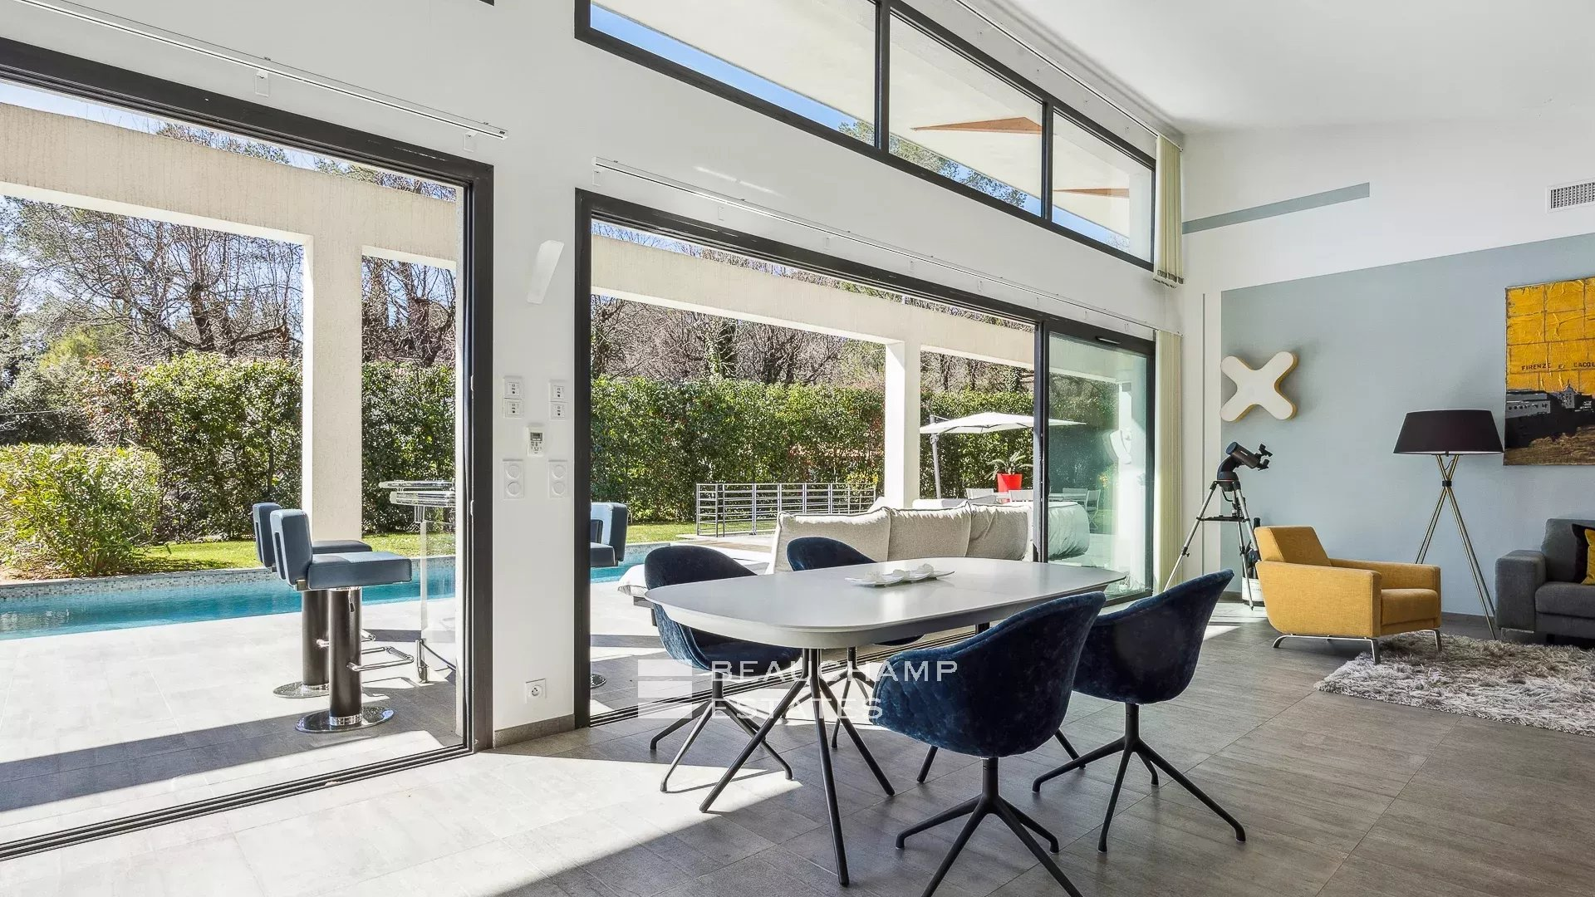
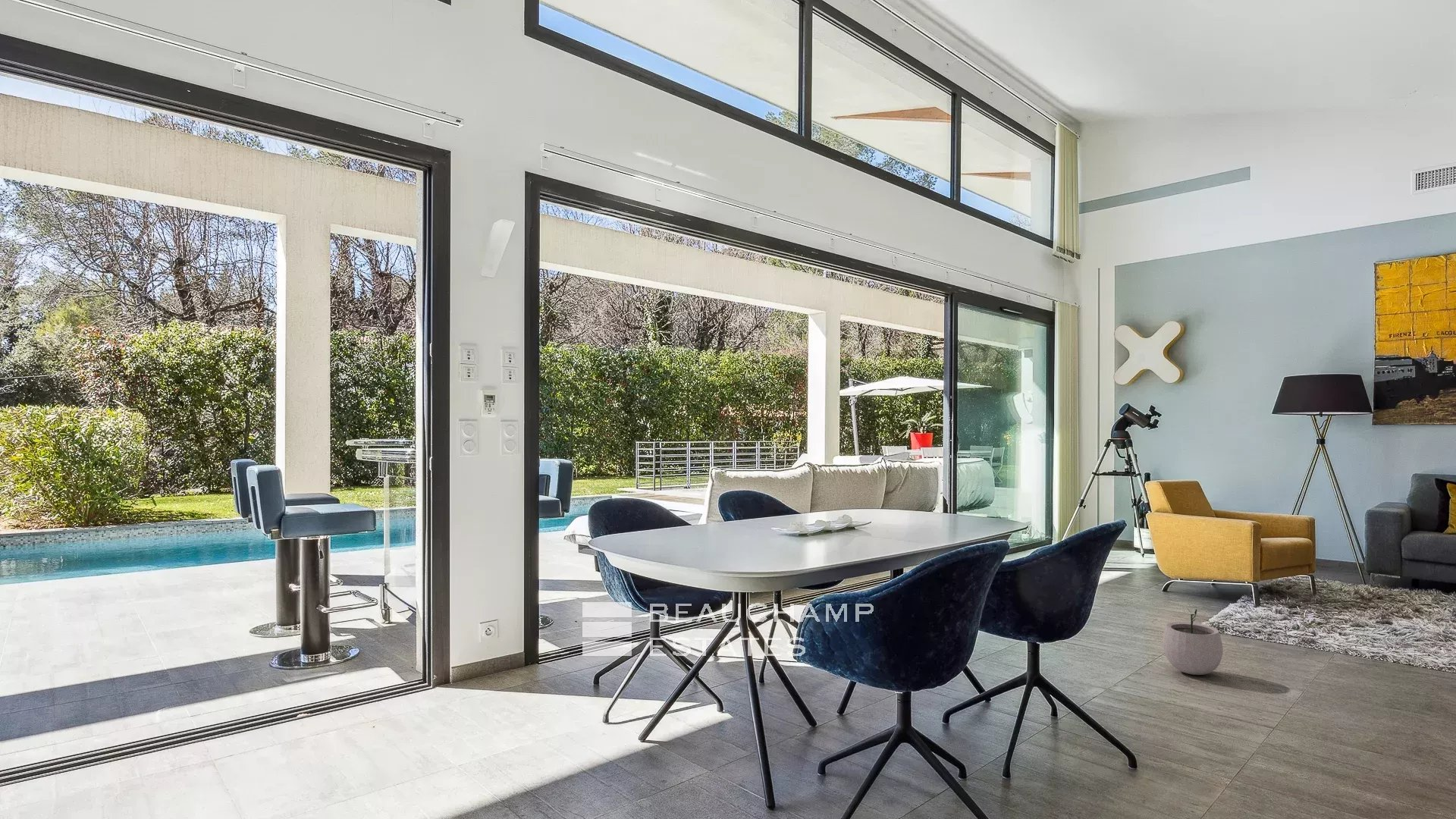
+ plant pot [1162,607,1224,676]
